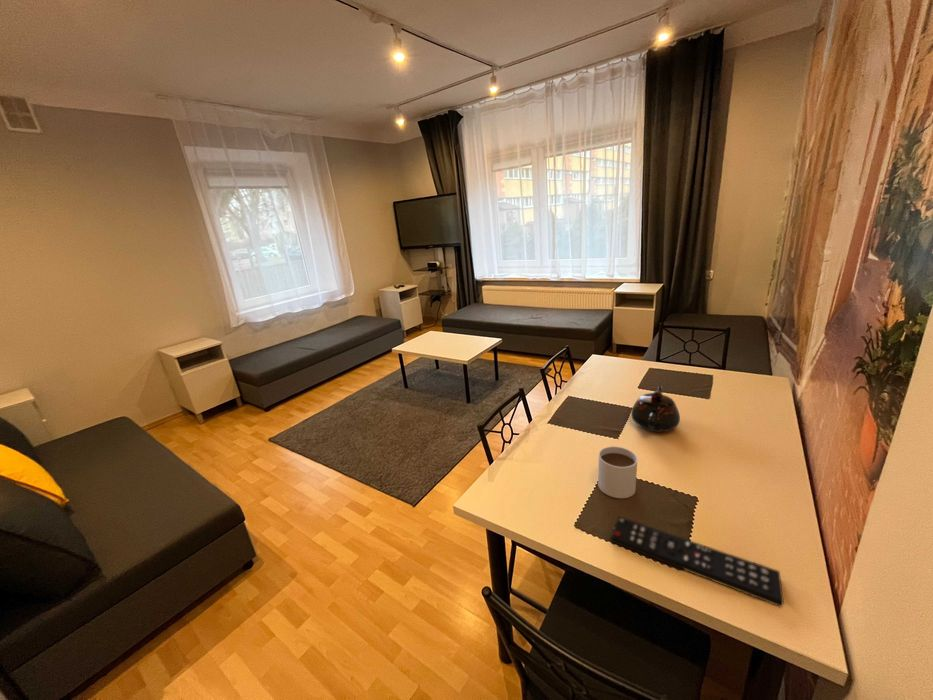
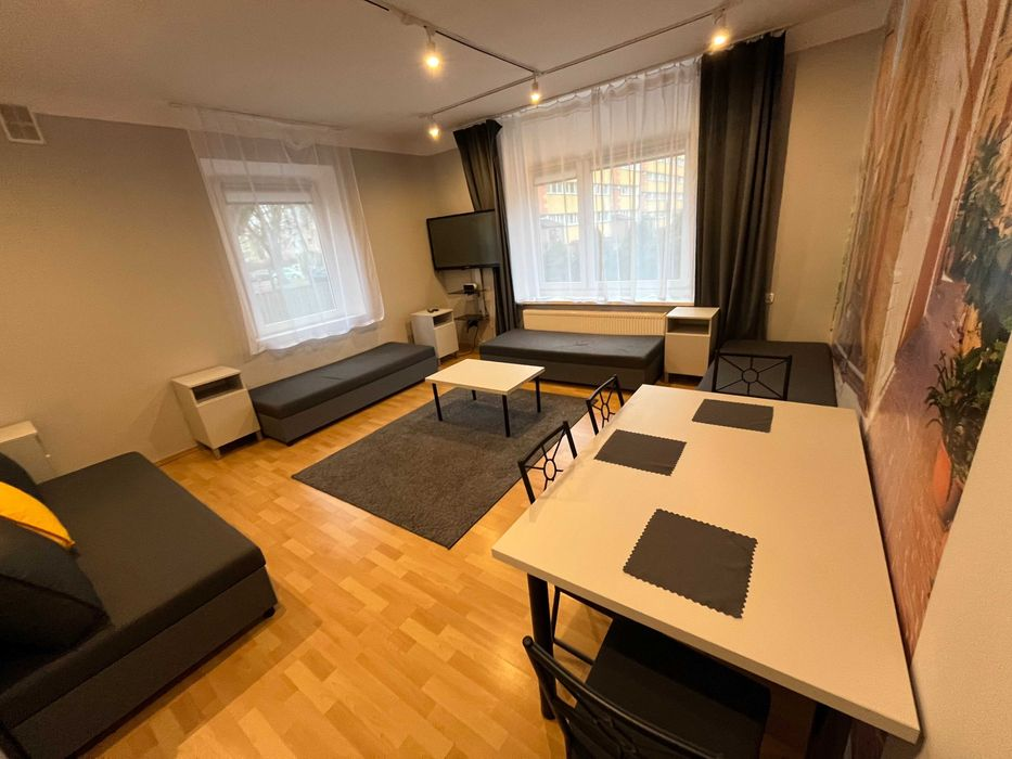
- mug [597,445,638,499]
- teapot [630,385,681,433]
- remote control [610,516,785,608]
